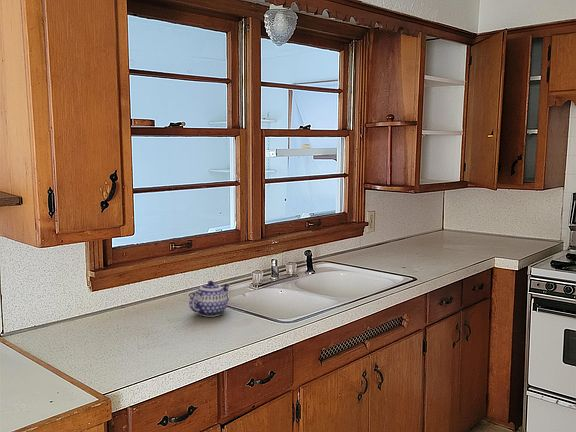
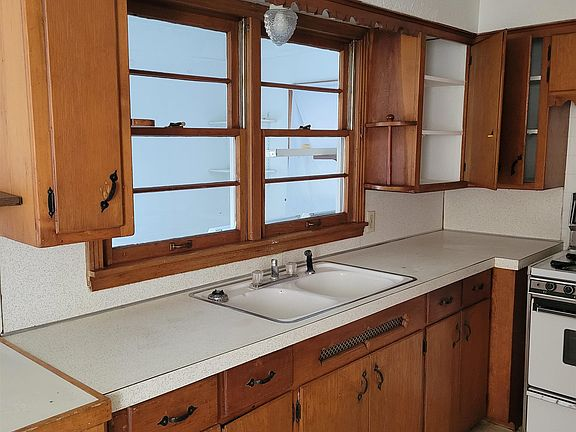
- teapot [188,280,230,318]
